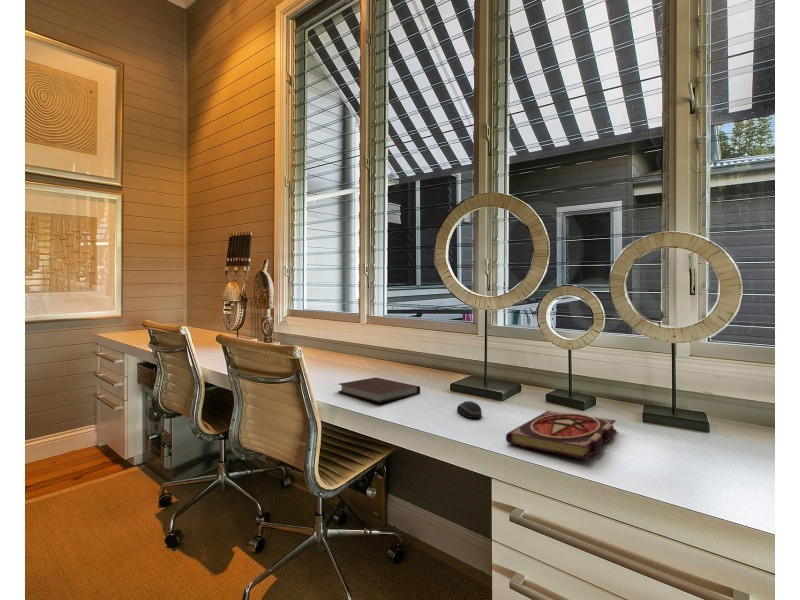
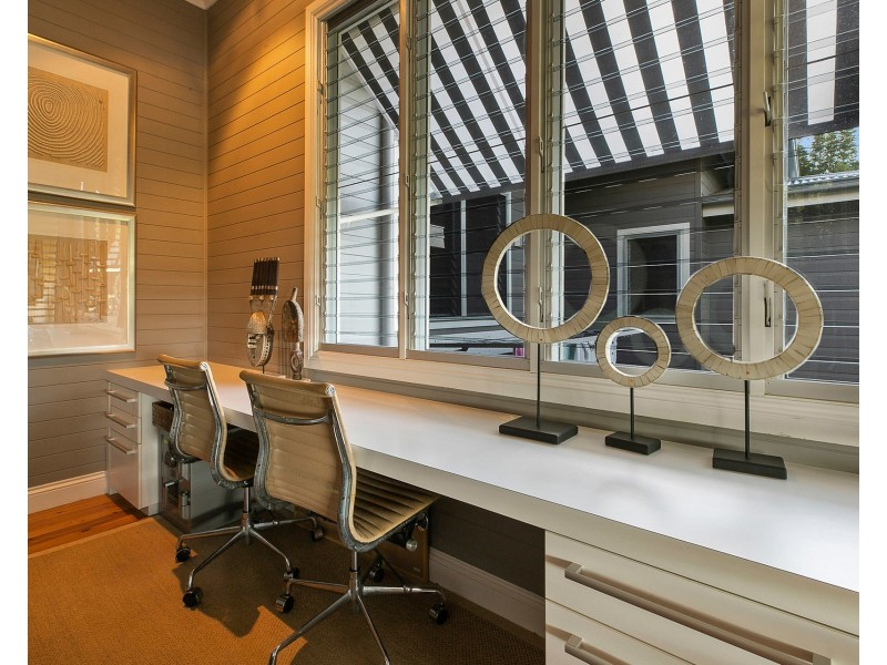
- computer mouse [456,400,483,419]
- book [505,410,617,461]
- notebook [337,377,421,404]
